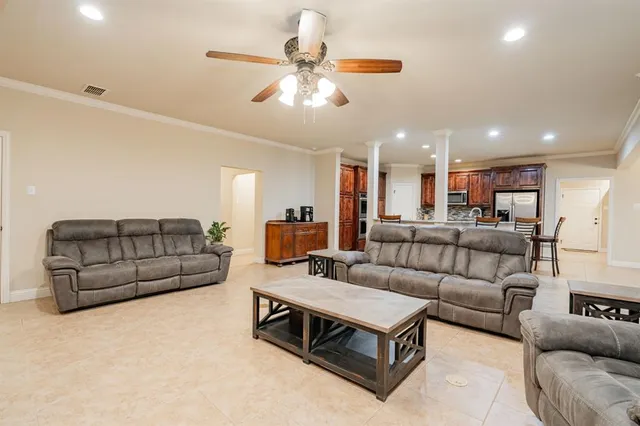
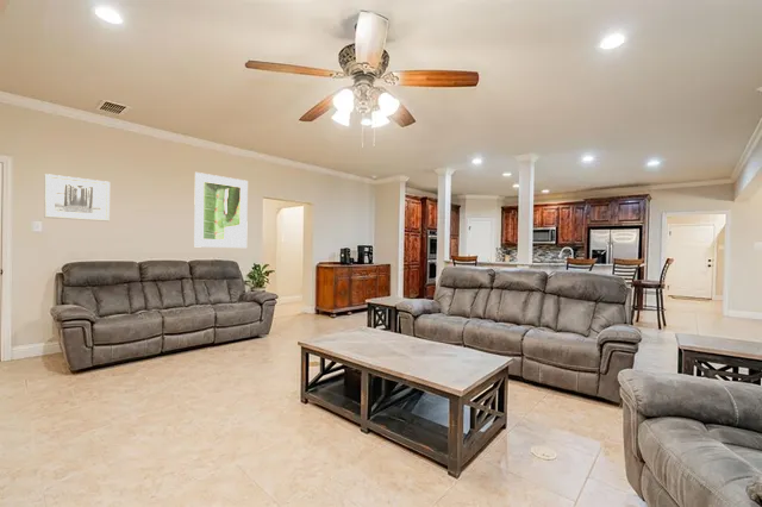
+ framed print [193,171,249,249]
+ wall art [43,173,111,223]
